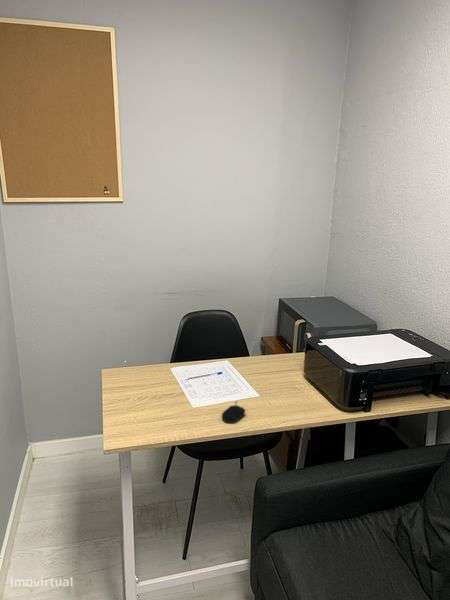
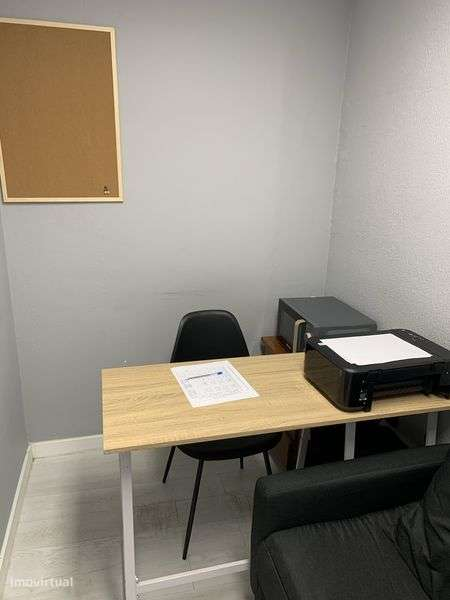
- computer mouse [221,400,246,424]
